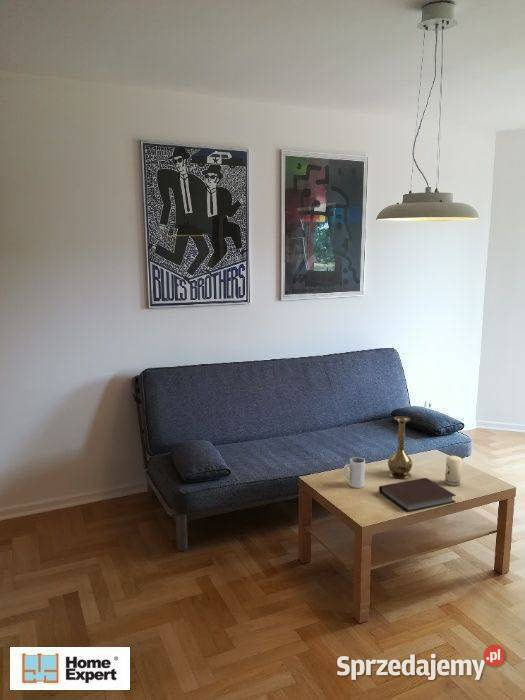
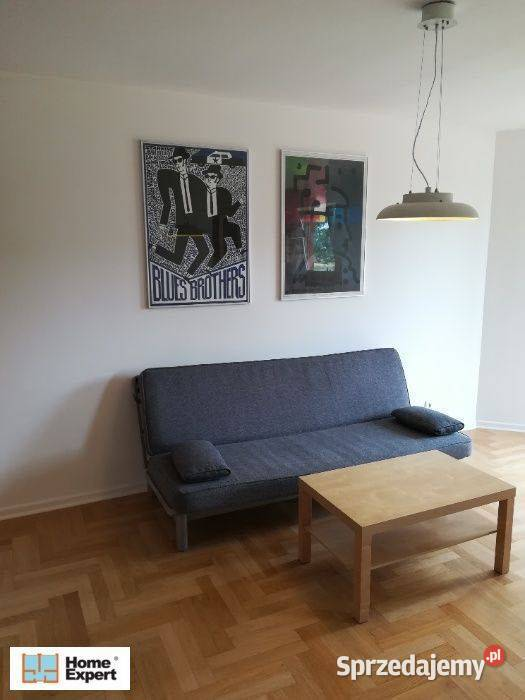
- notebook [378,477,457,513]
- candle [444,455,463,487]
- mug [342,456,366,489]
- vase [387,415,414,480]
